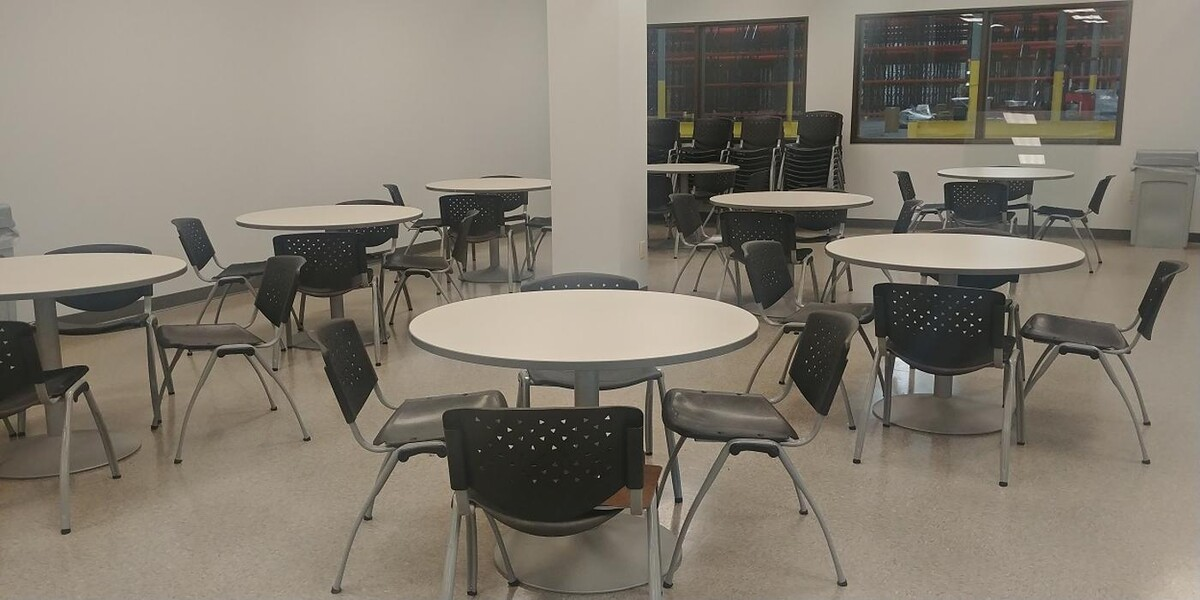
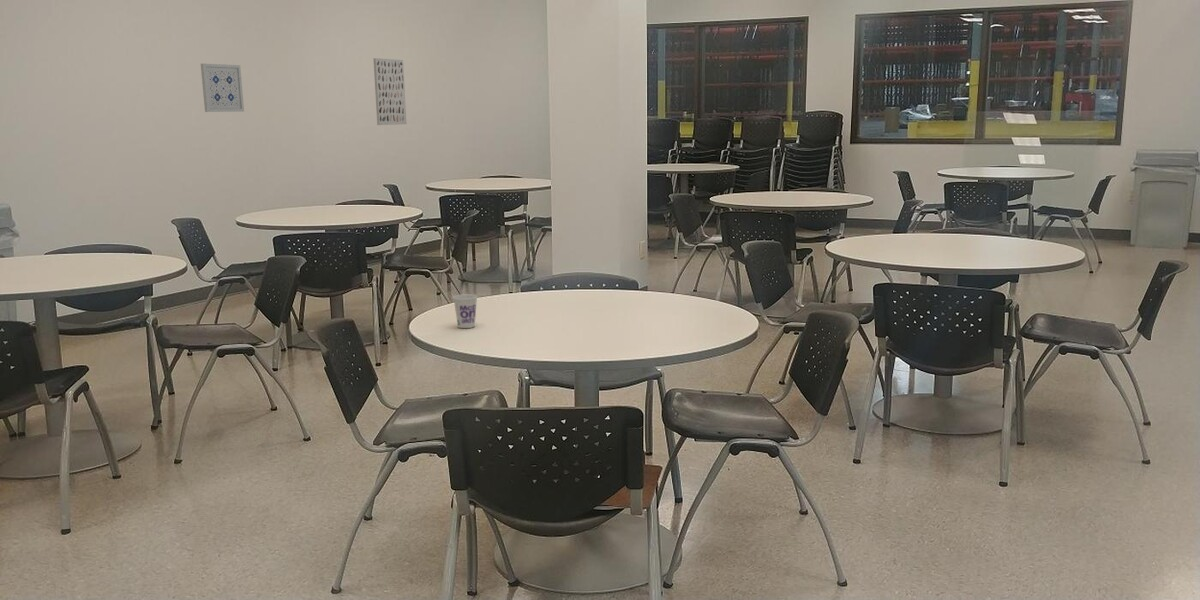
+ cup [452,293,479,329]
+ wall art [200,63,245,113]
+ wall art [372,57,407,126]
